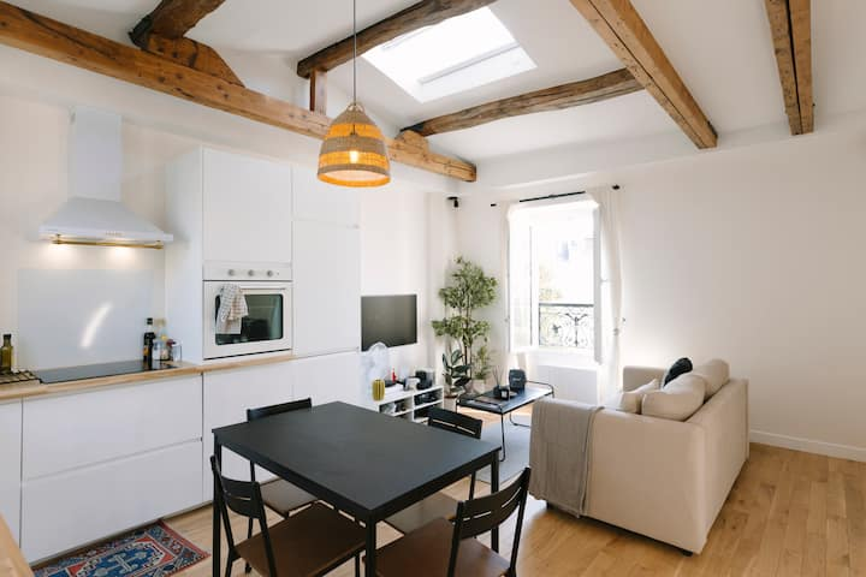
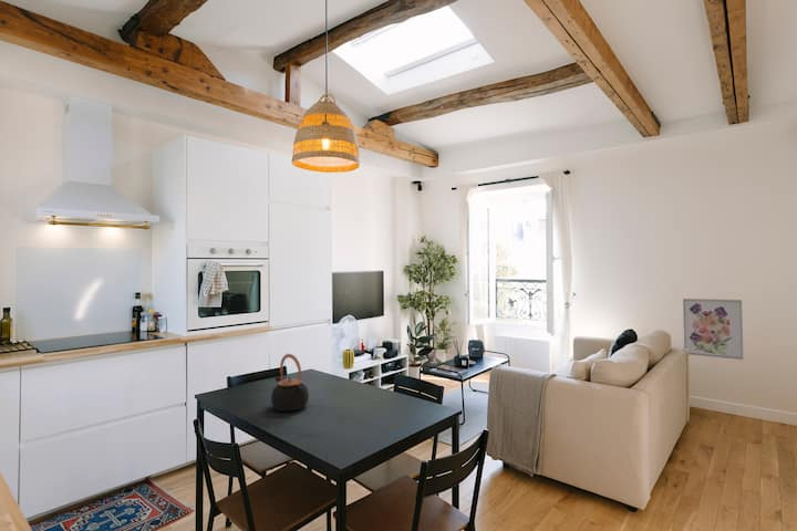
+ teapot [270,353,310,413]
+ wall art [682,298,744,361]
